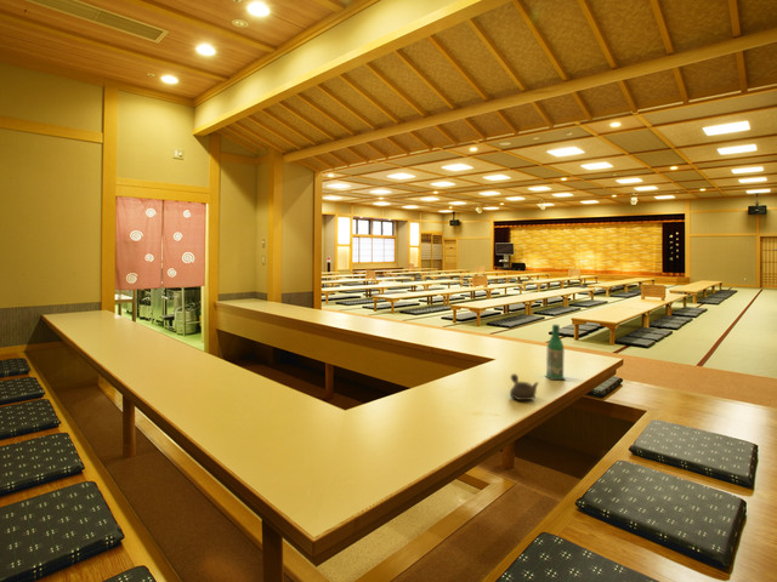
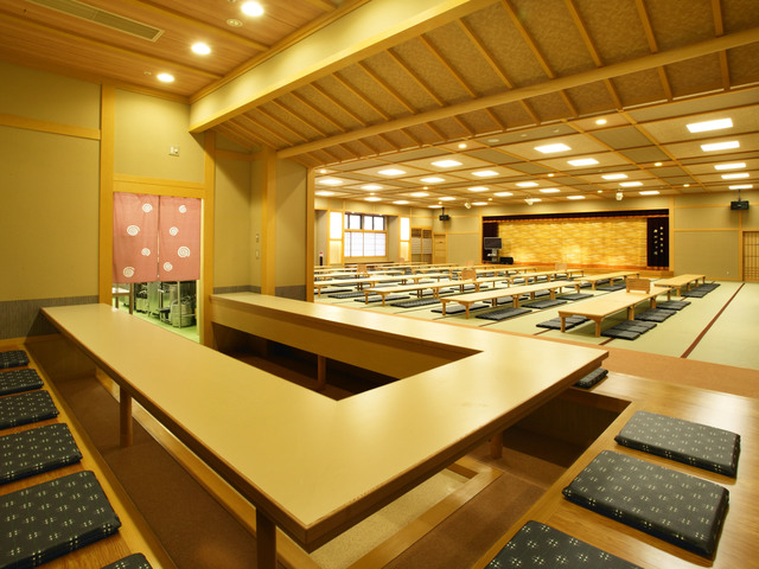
- teapot [509,372,540,401]
- bottle [544,324,567,381]
